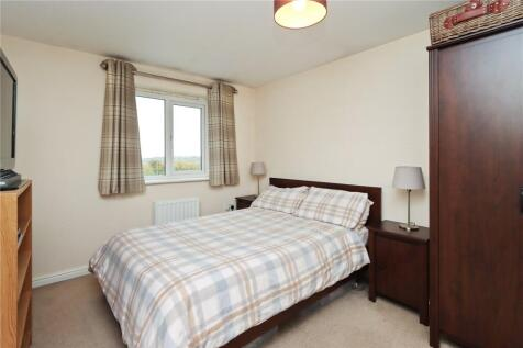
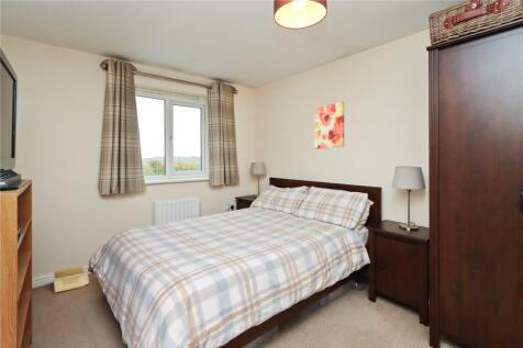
+ storage bin [52,265,90,293]
+ wall art [313,101,345,150]
